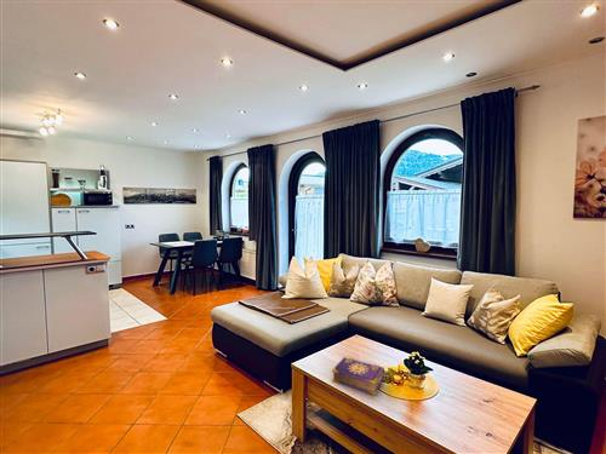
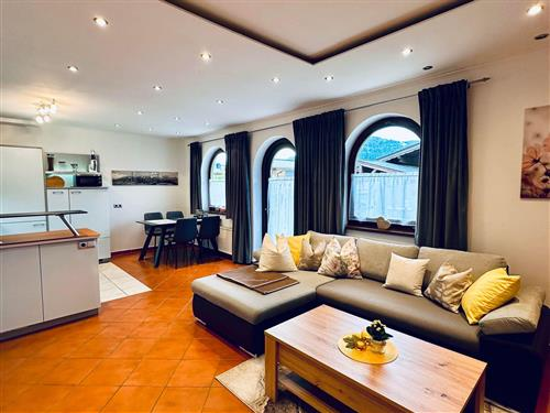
- book [330,356,385,396]
